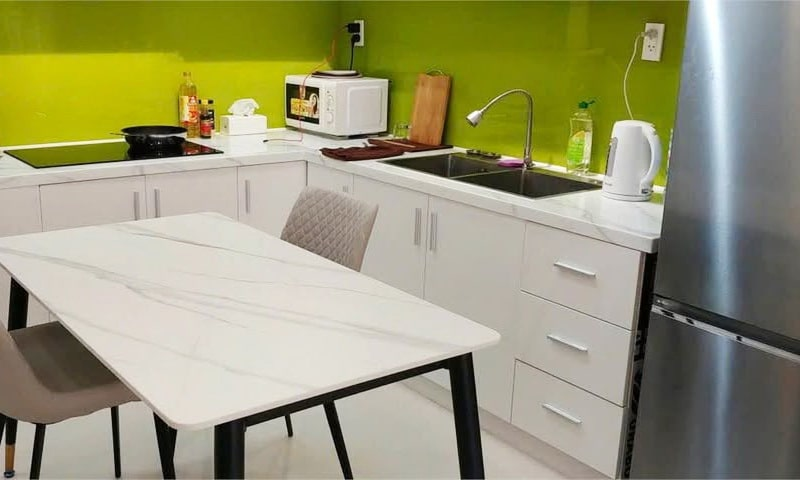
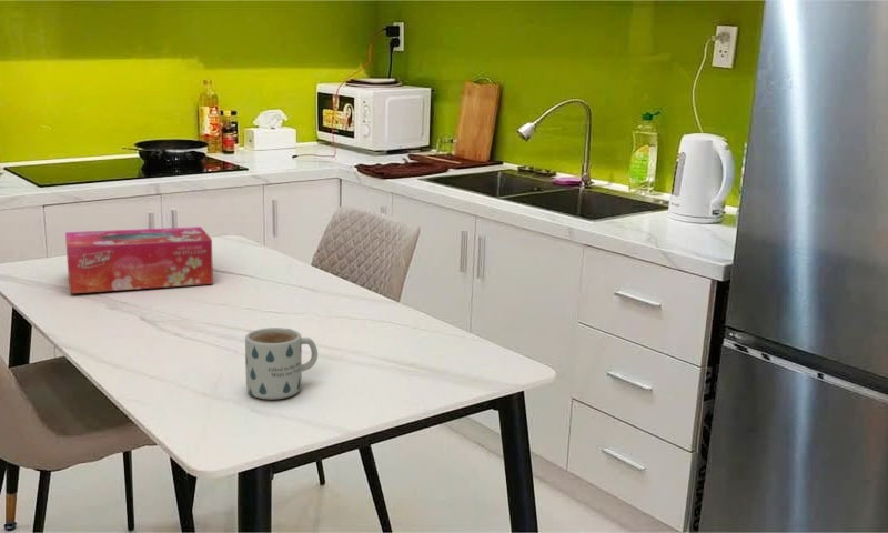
+ mug [244,326,319,400]
+ tissue box [64,225,214,294]
